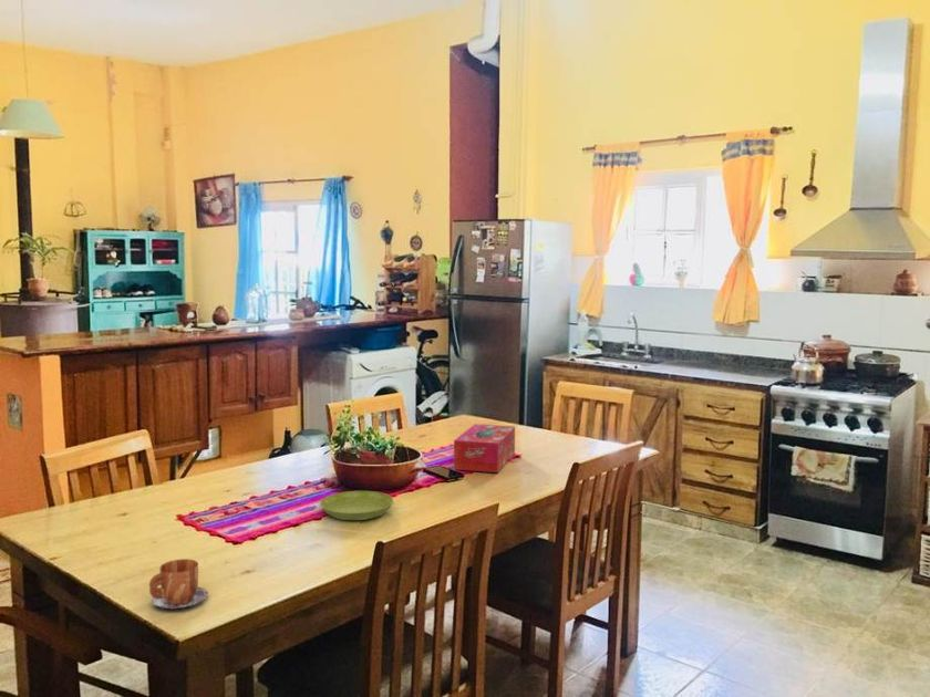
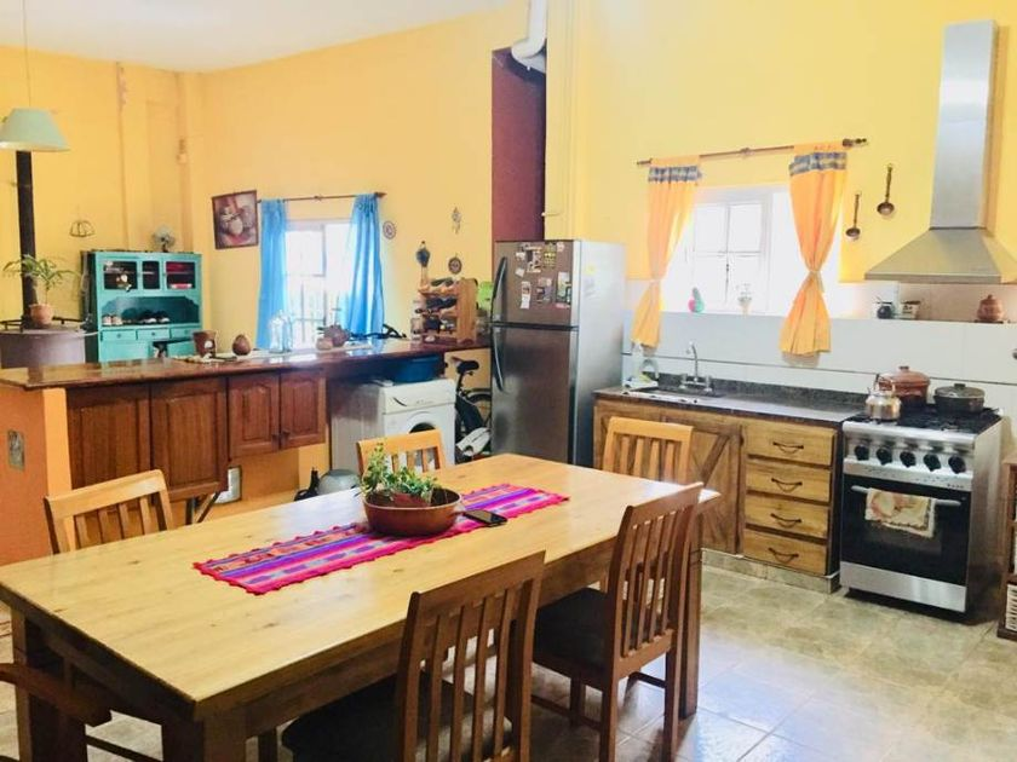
- mug [148,558,209,610]
- saucer [319,490,394,521]
- tissue box [453,423,516,474]
